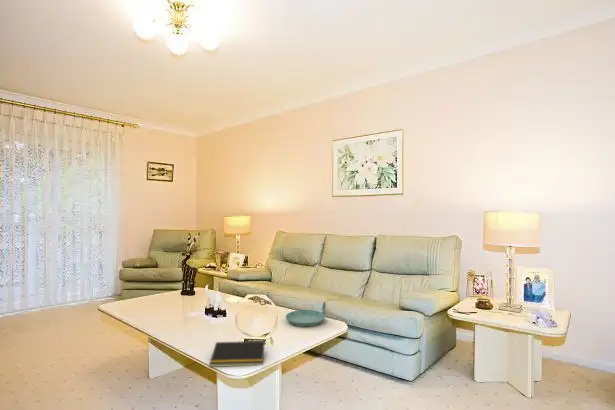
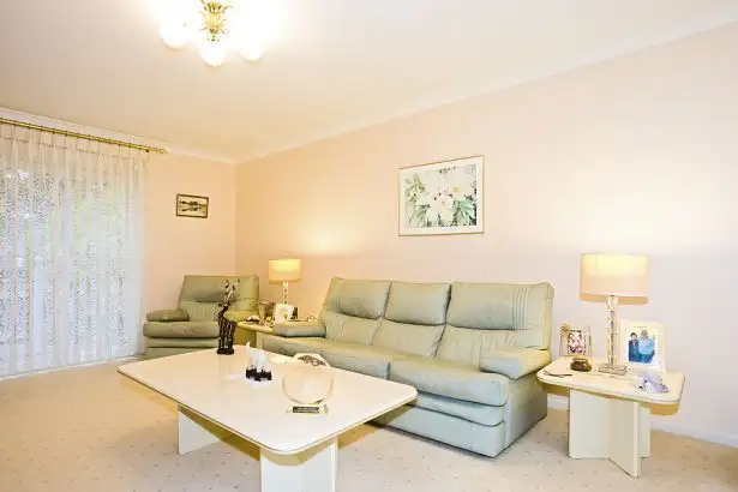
- saucer [285,309,326,327]
- notepad [208,340,266,368]
